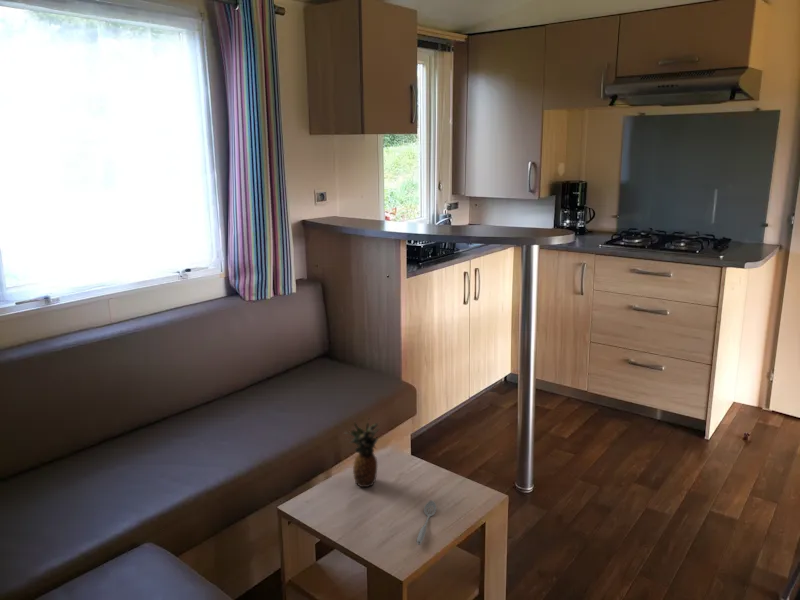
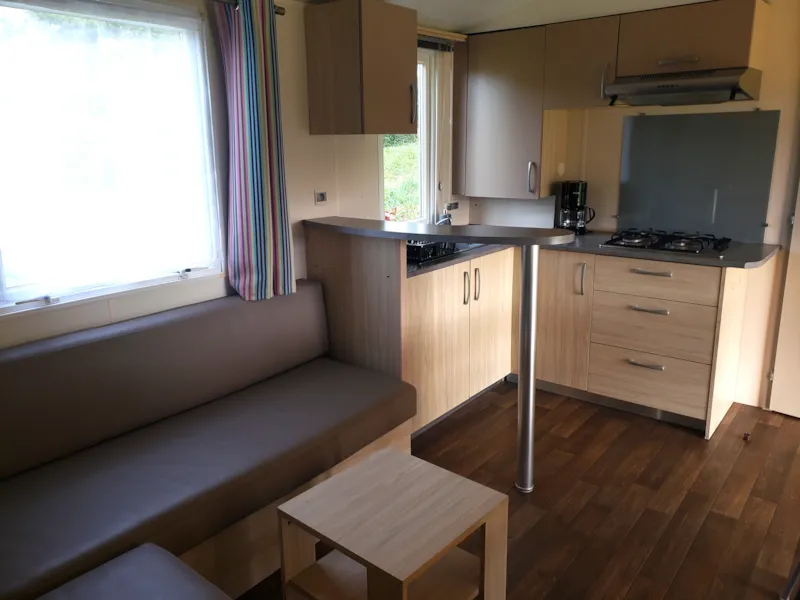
- fruit [342,416,382,488]
- spoon [416,500,437,546]
